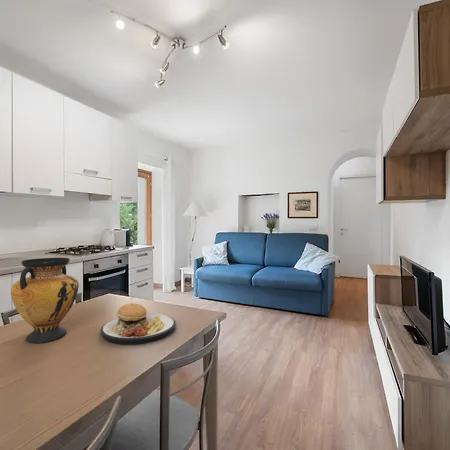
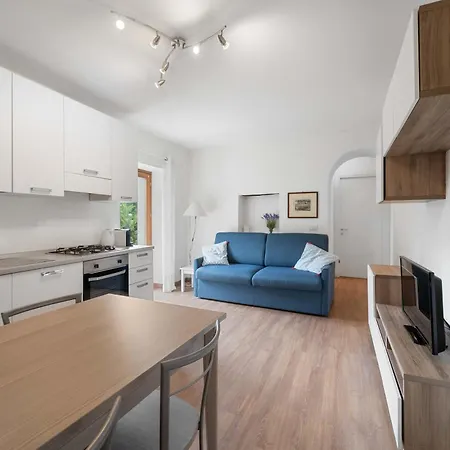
- plate [100,292,177,346]
- vase [10,257,80,344]
